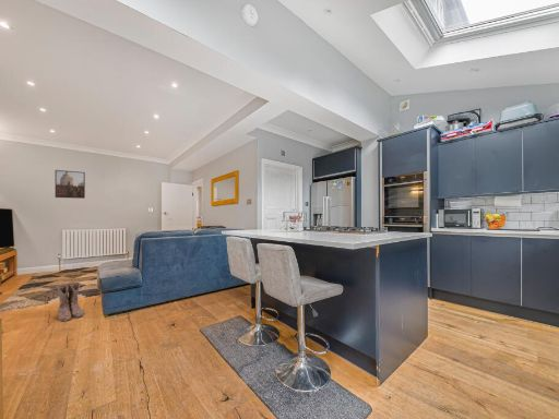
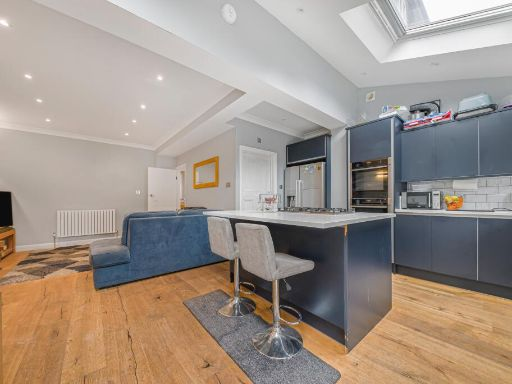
- boots [56,280,85,322]
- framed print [55,169,86,200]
